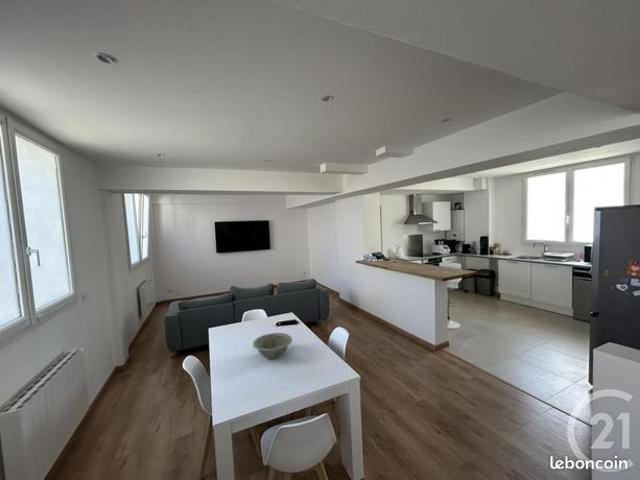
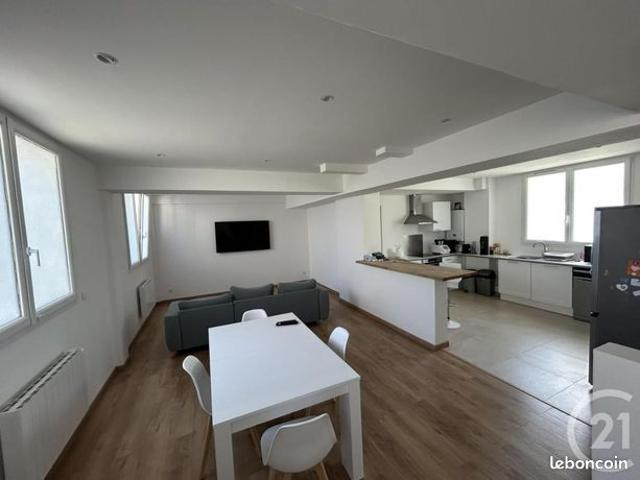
- decorative bowl [252,332,293,360]
